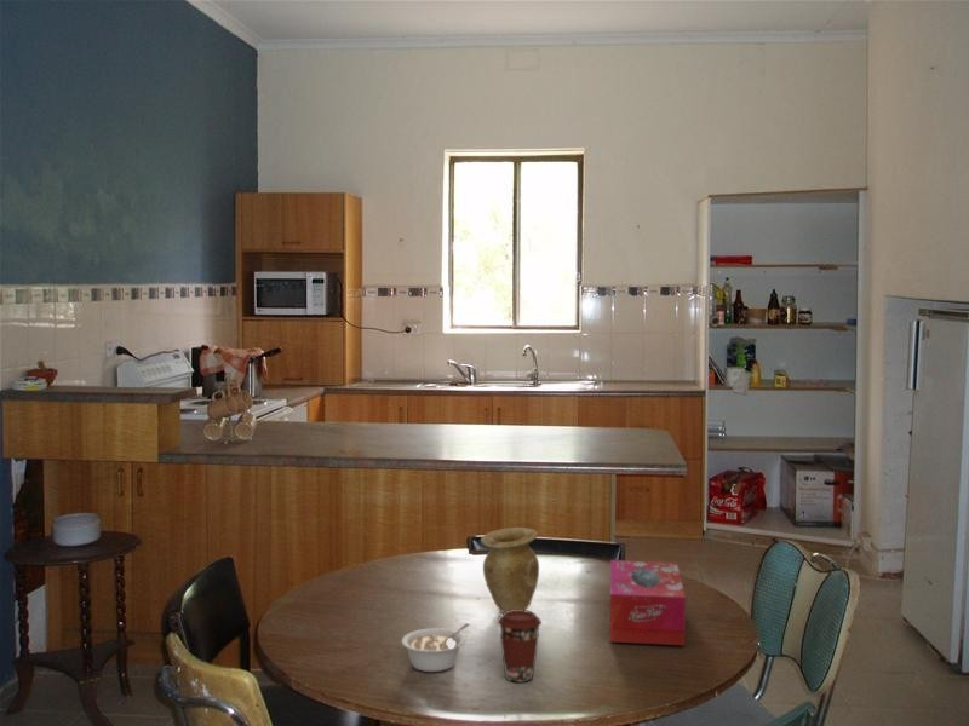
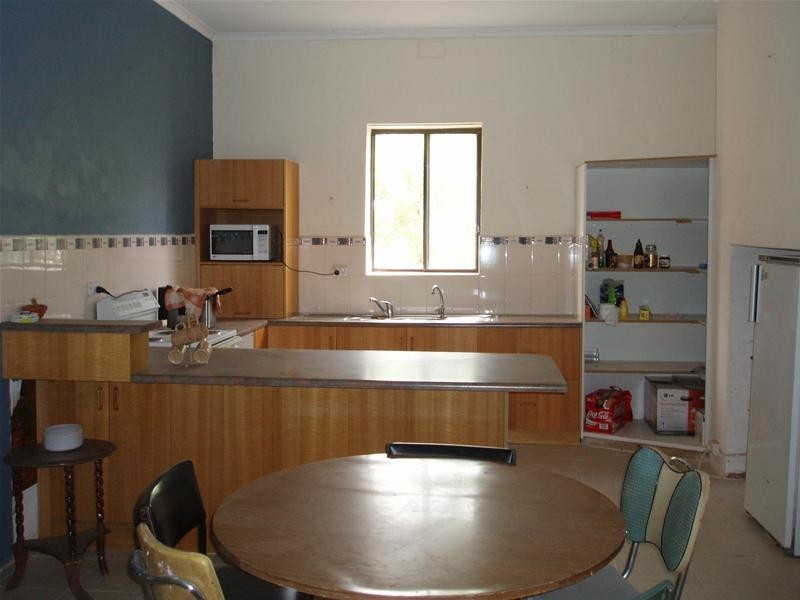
- vase [480,526,540,613]
- tissue box [609,559,687,646]
- coffee cup [497,610,543,684]
- legume [401,622,471,673]
